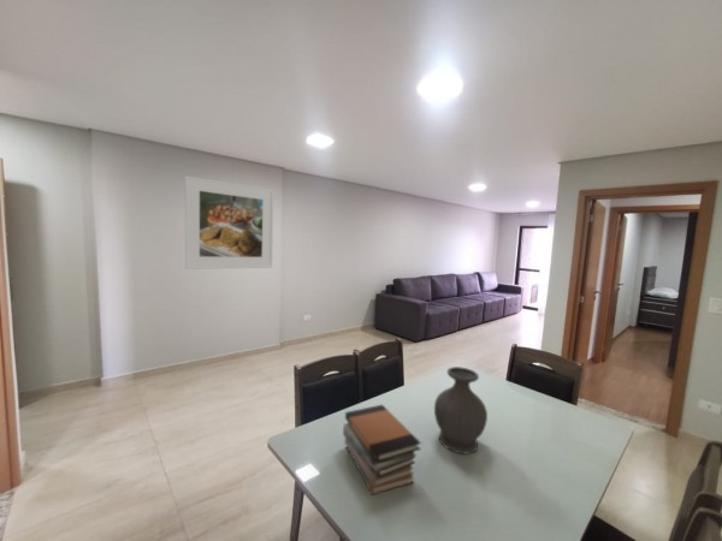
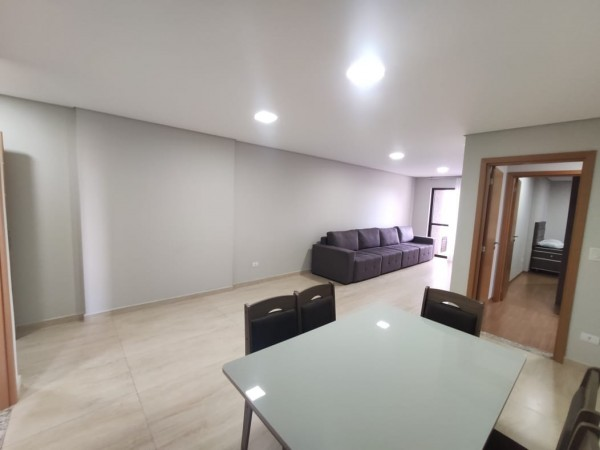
- book stack [342,404,422,495]
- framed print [184,174,274,270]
- vase [433,365,489,456]
